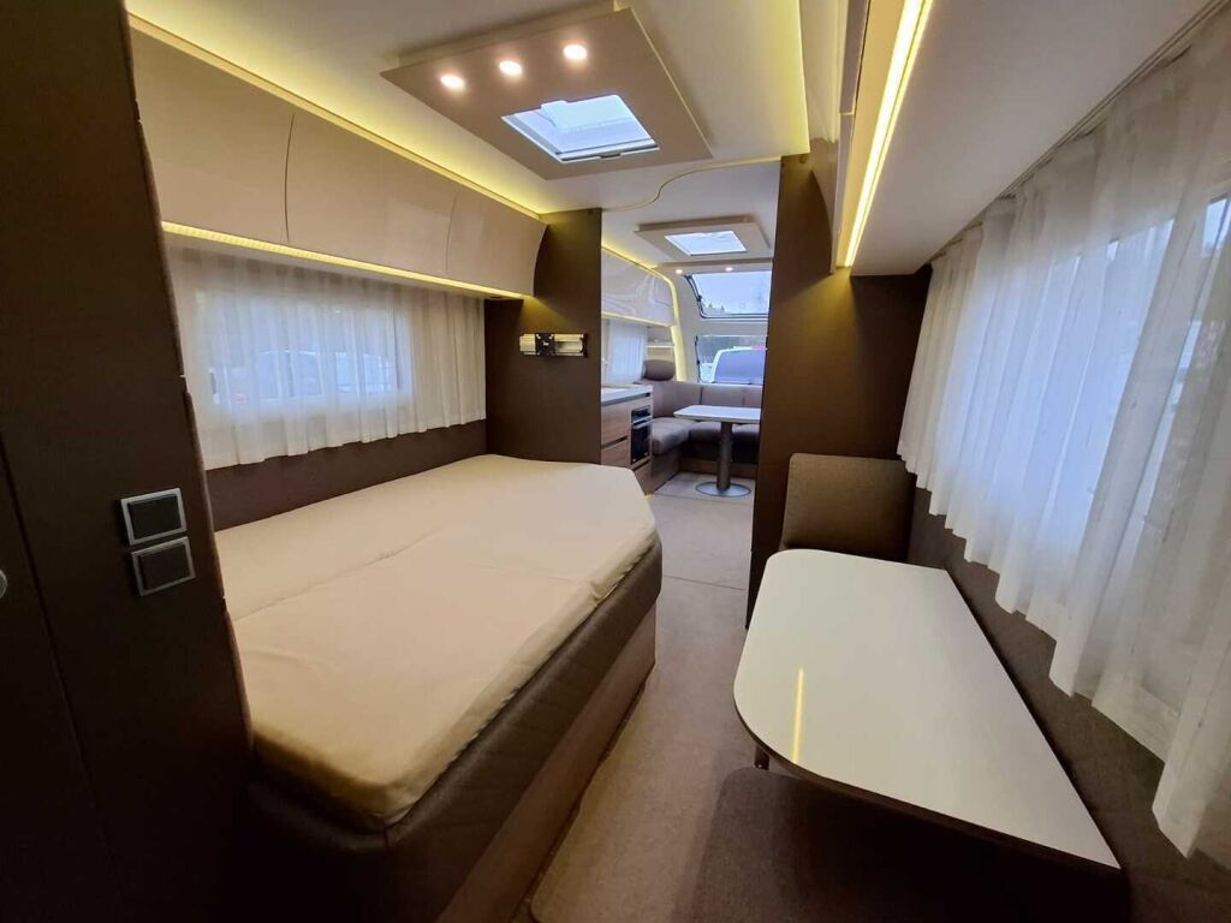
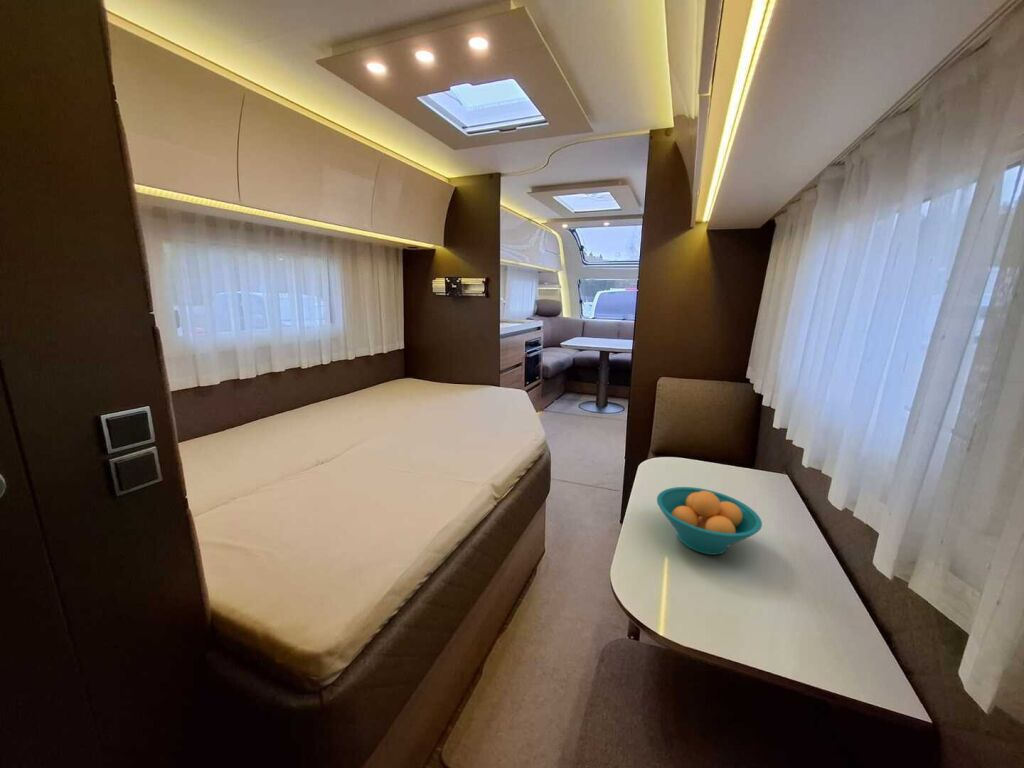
+ fruit bowl [656,486,763,556]
